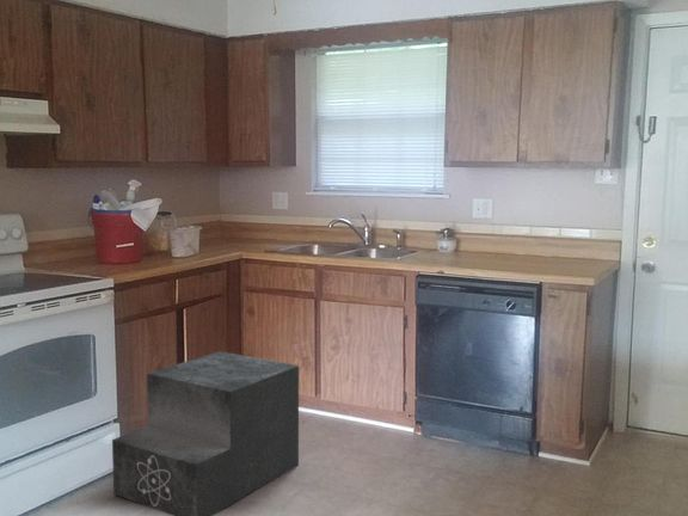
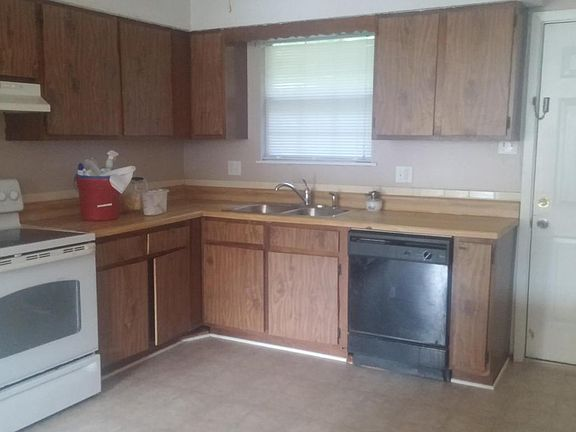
- step stool [111,350,300,516]
